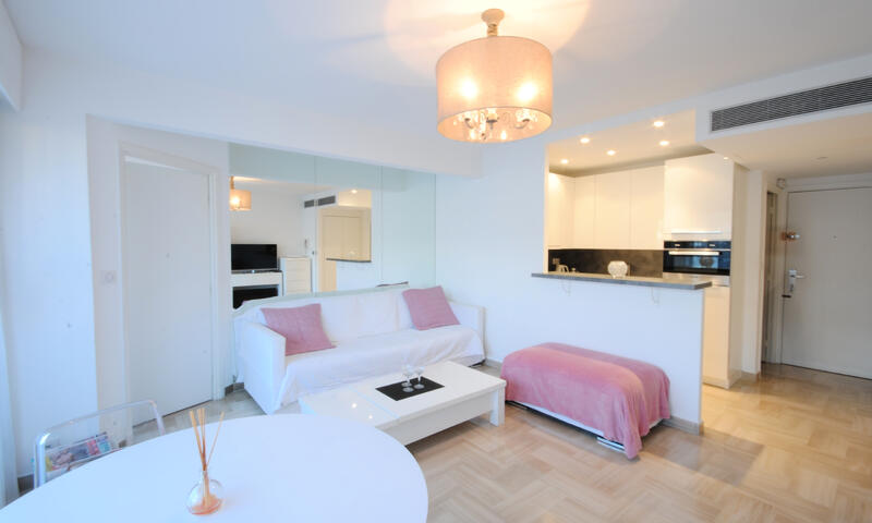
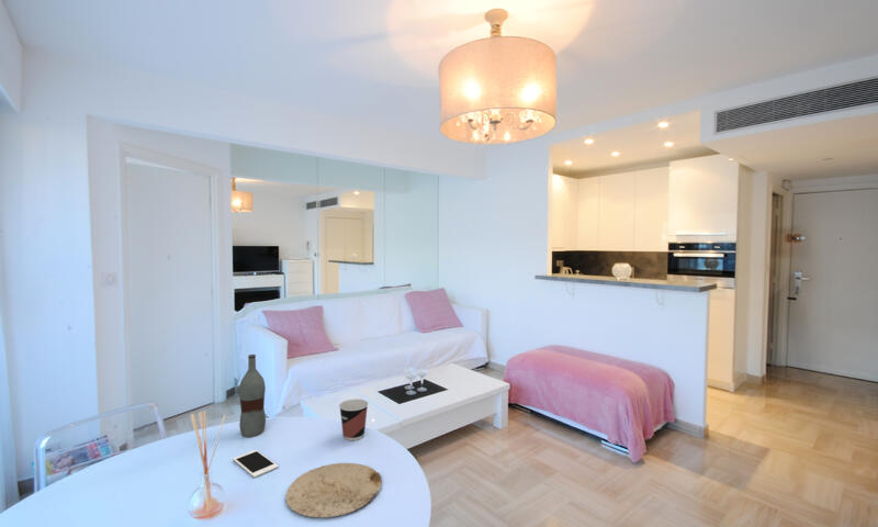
+ cell phone [232,449,279,479]
+ bottle [238,354,267,438]
+ plate [284,462,383,518]
+ cup [338,399,369,441]
